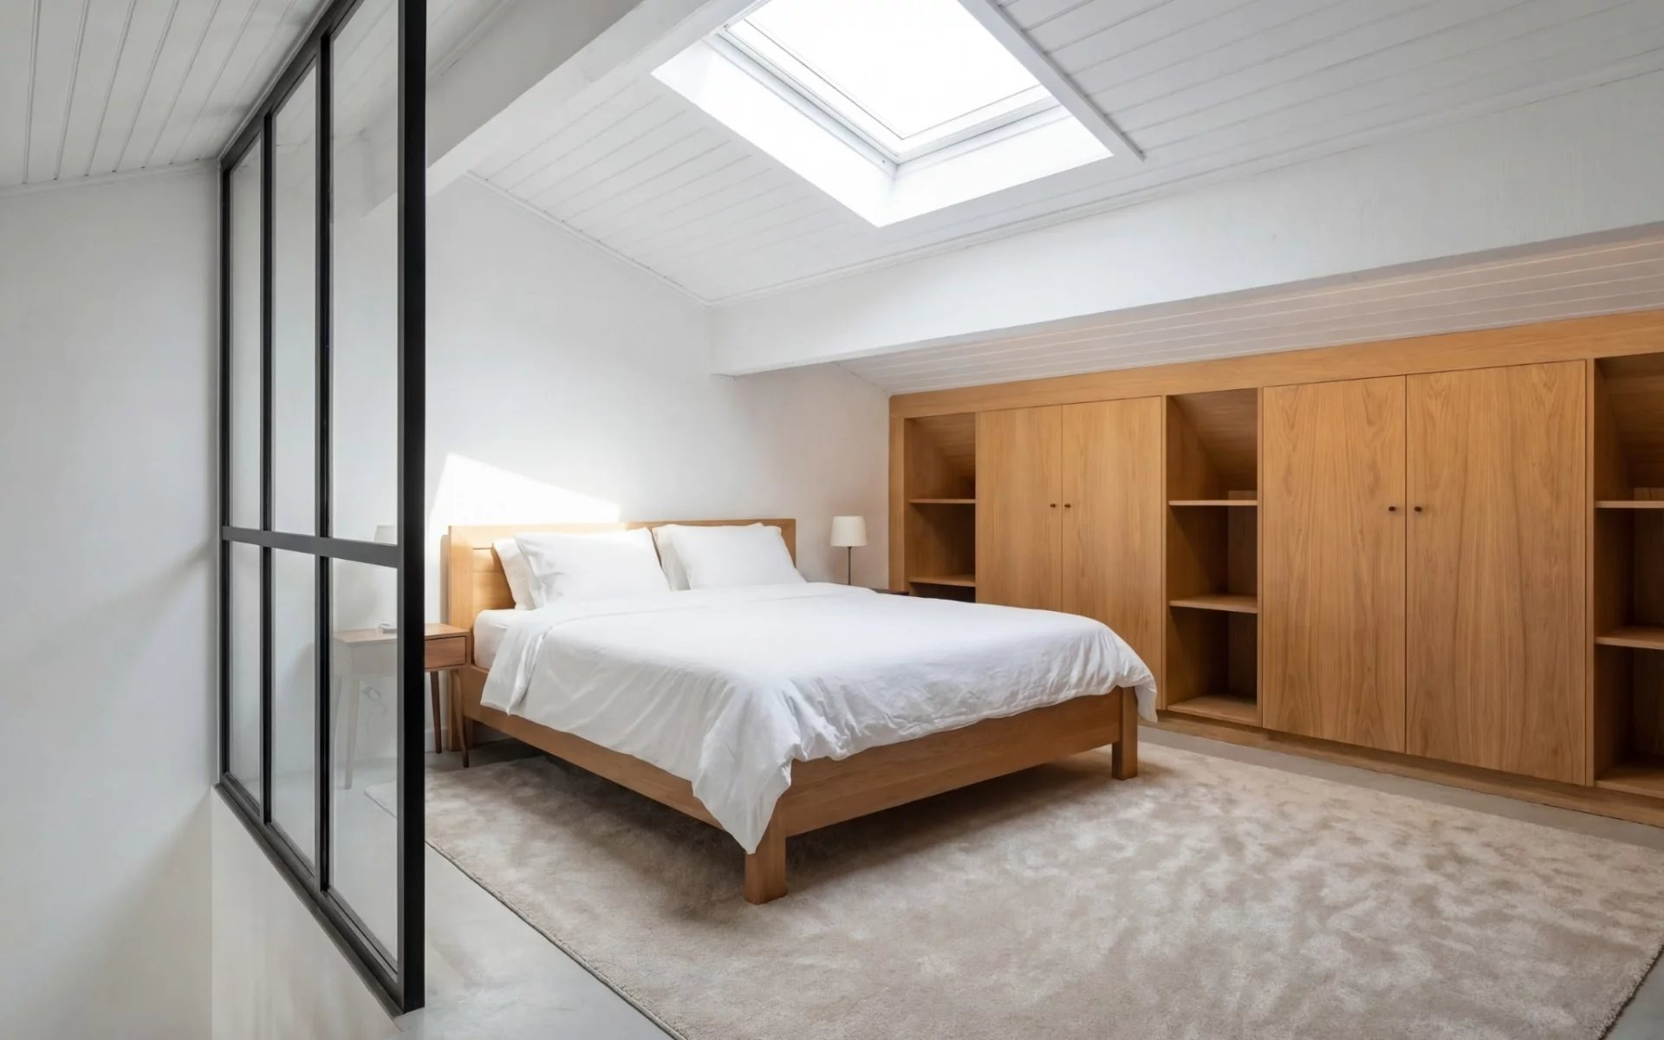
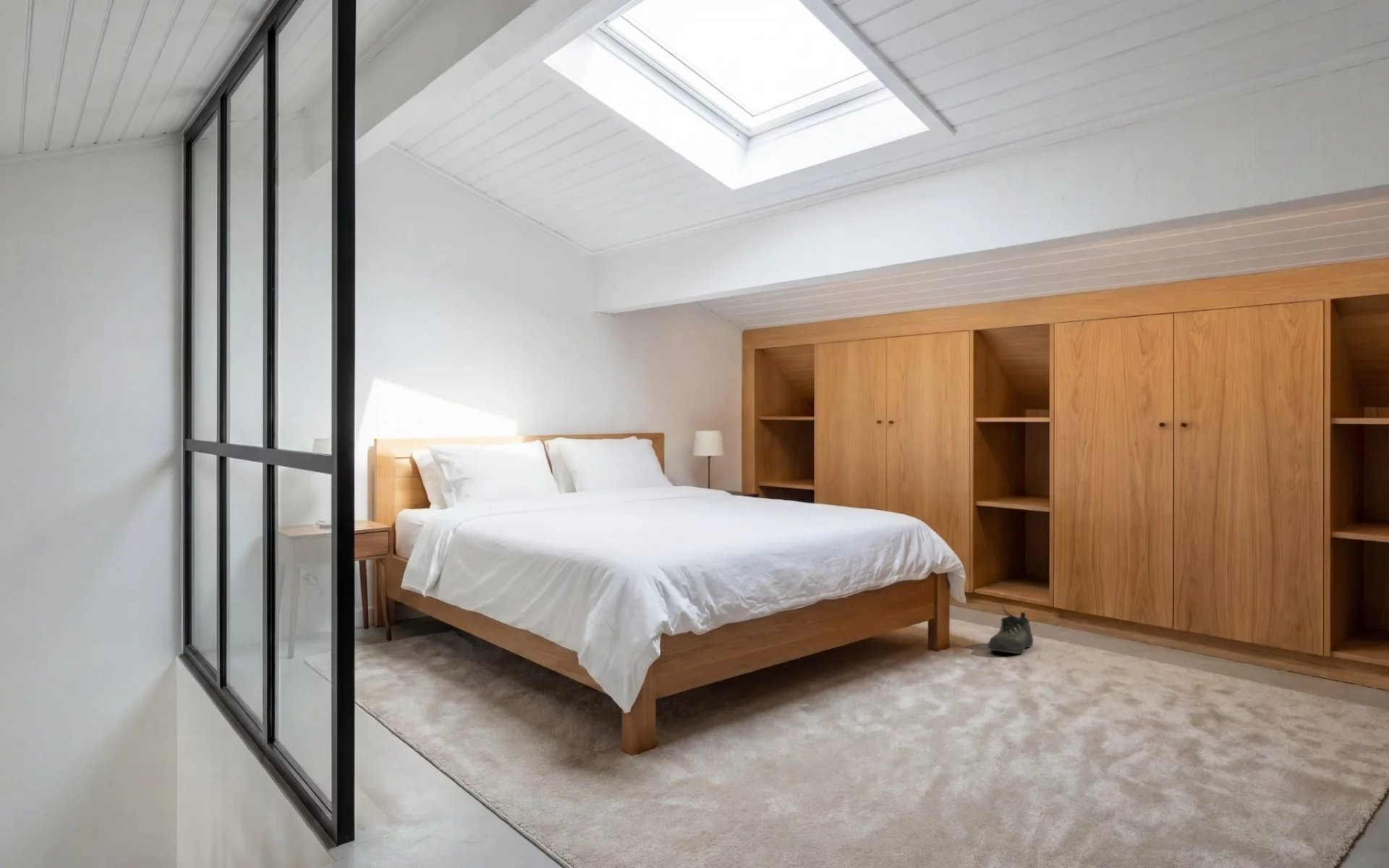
+ shoe [987,603,1034,655]
